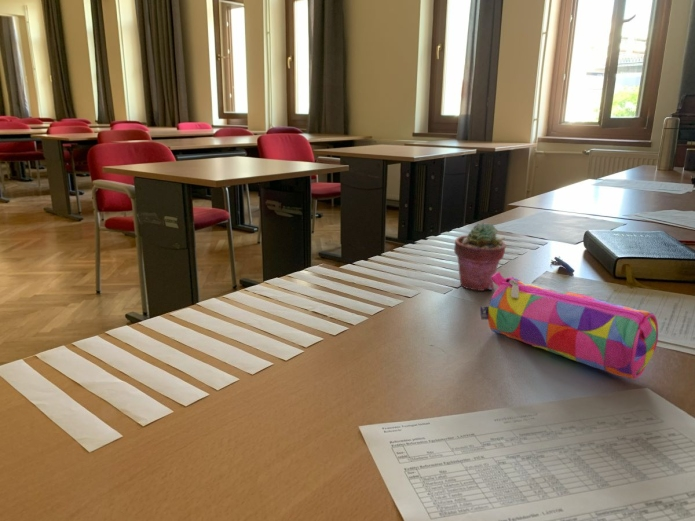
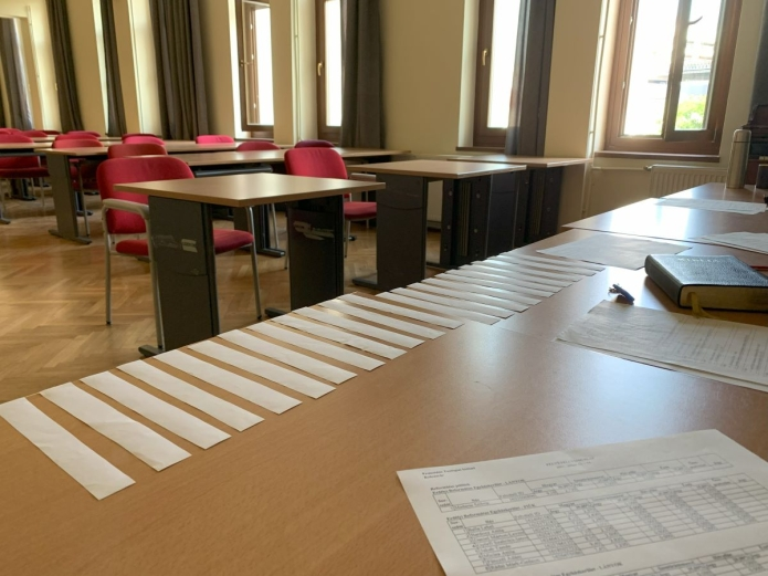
- pencil case [479,271,659,380]
- potted succulent [453,221,507,292]
